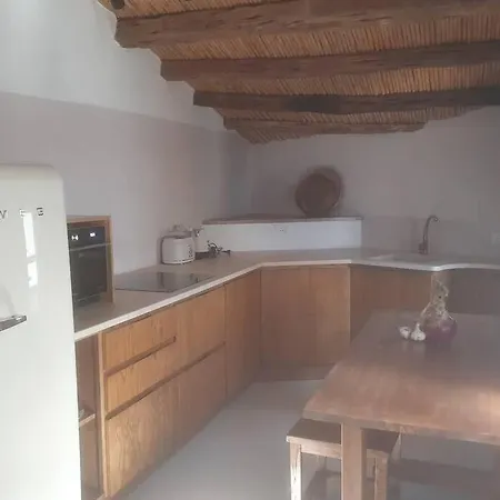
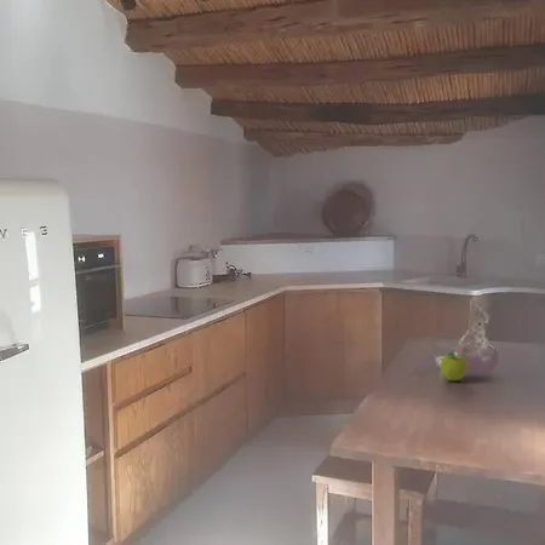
+ fruit [440,351,467,383]
